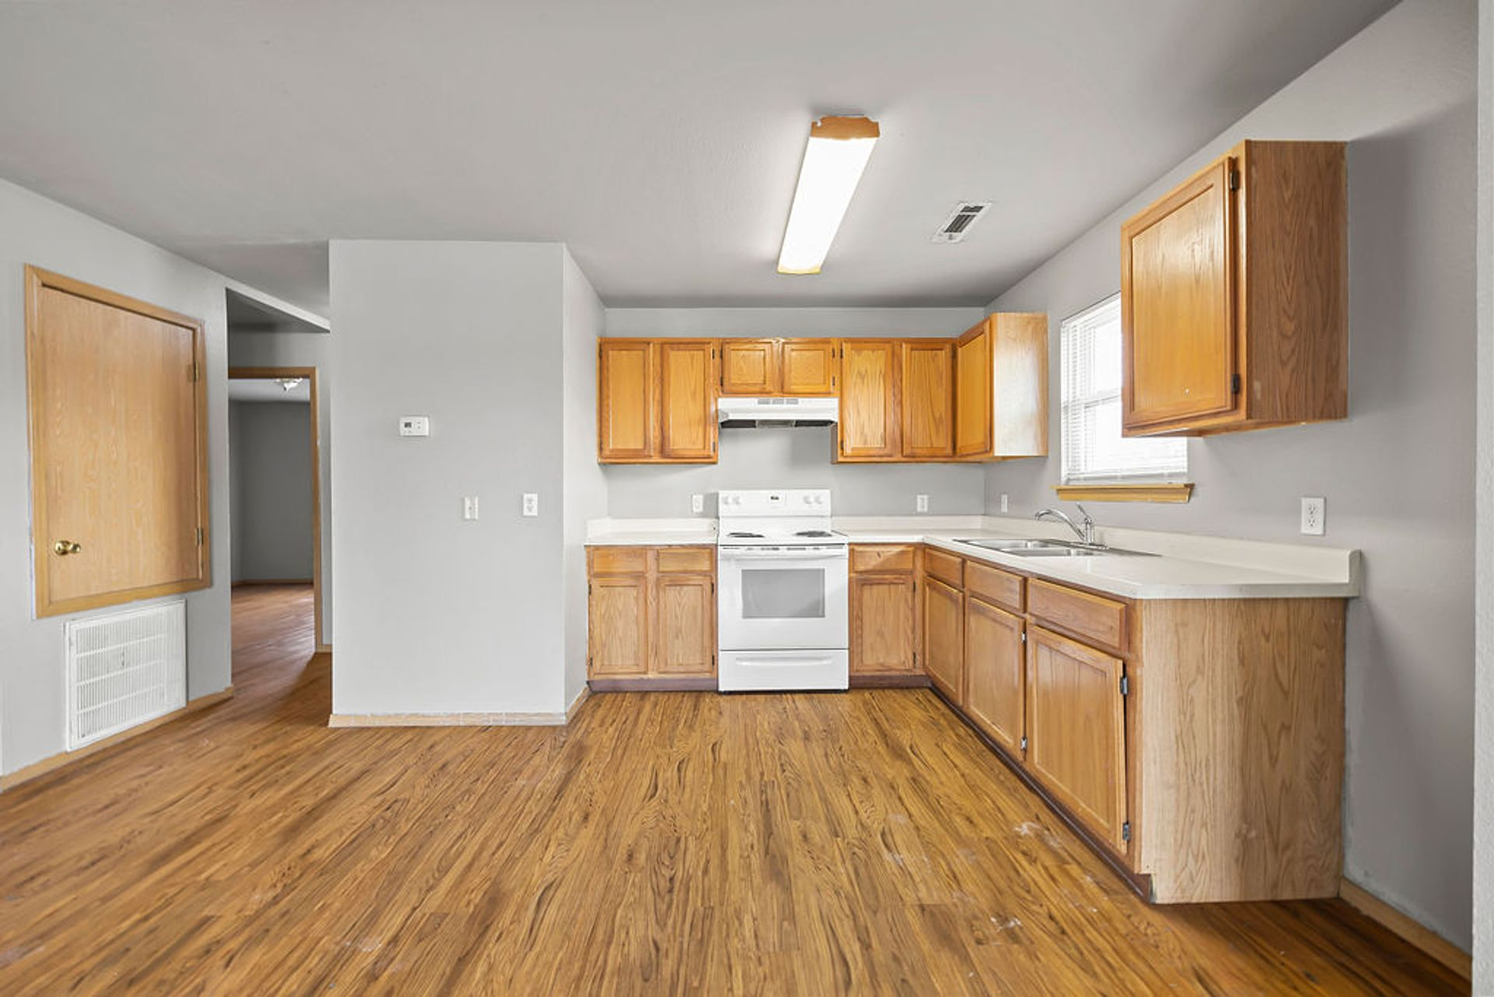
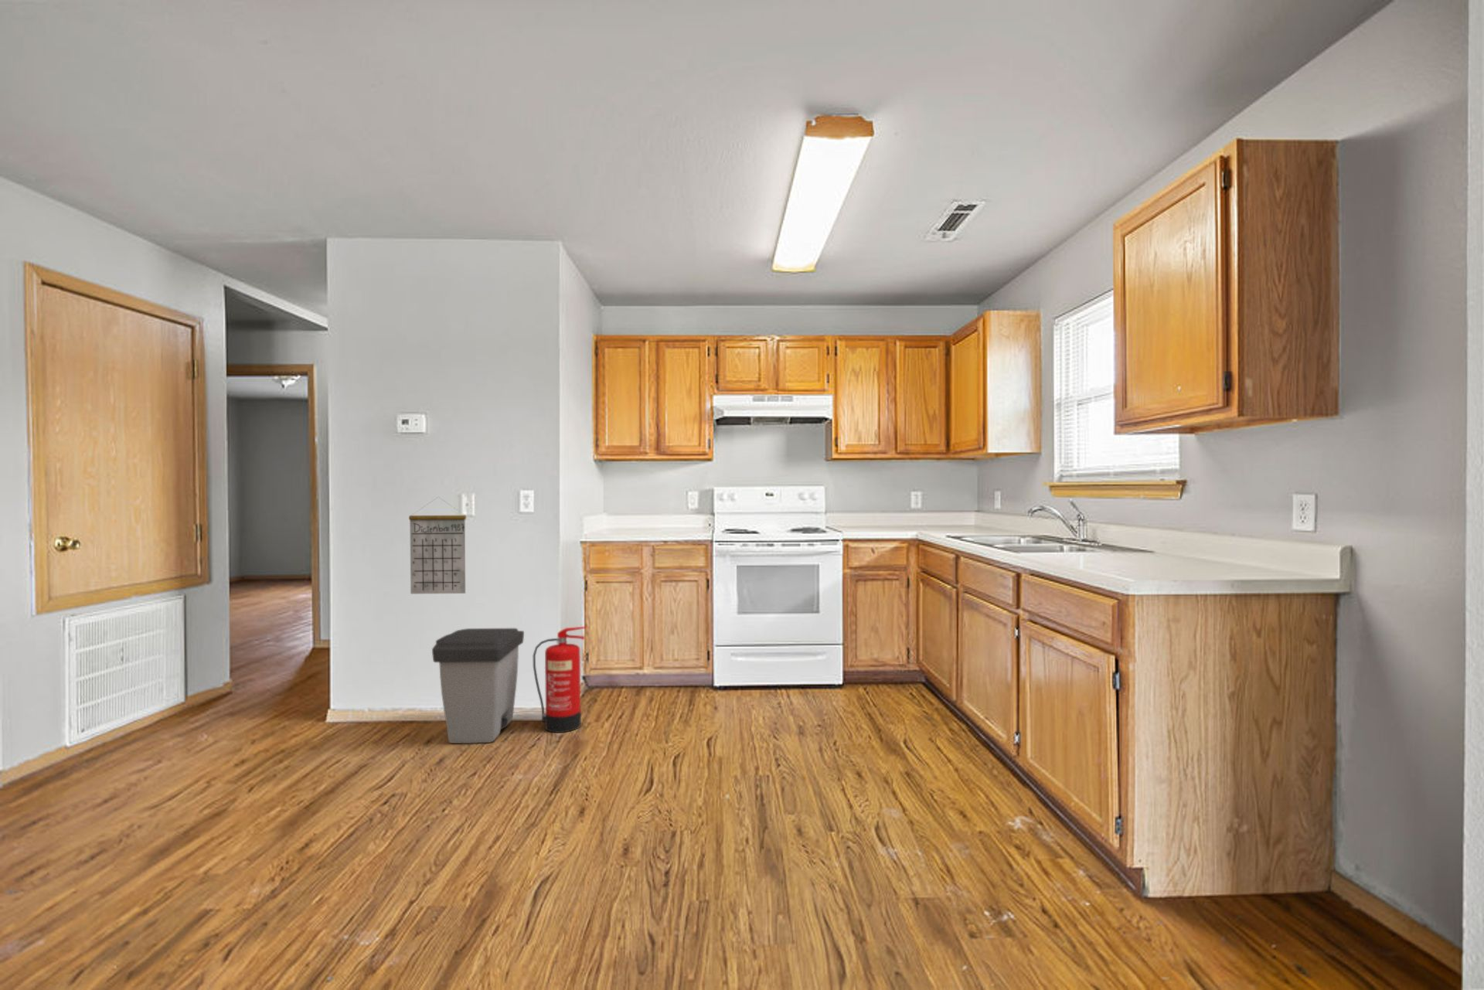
+ trash can [431,628,525,745]
+ fire extinguisher [533,625,589,734]
+ calendar [408,496,466,596]
